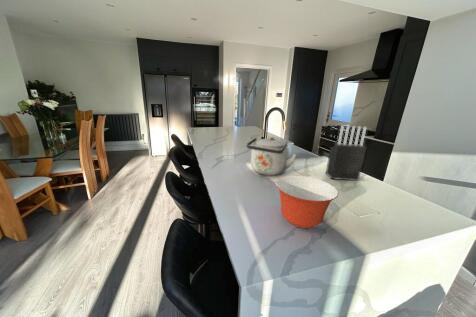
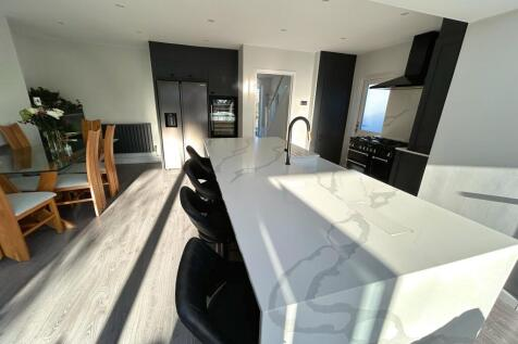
- mixing bowl [275,175,339,229]
- knife block [325,125,368,182]
- kettle [246,136,298,177]
